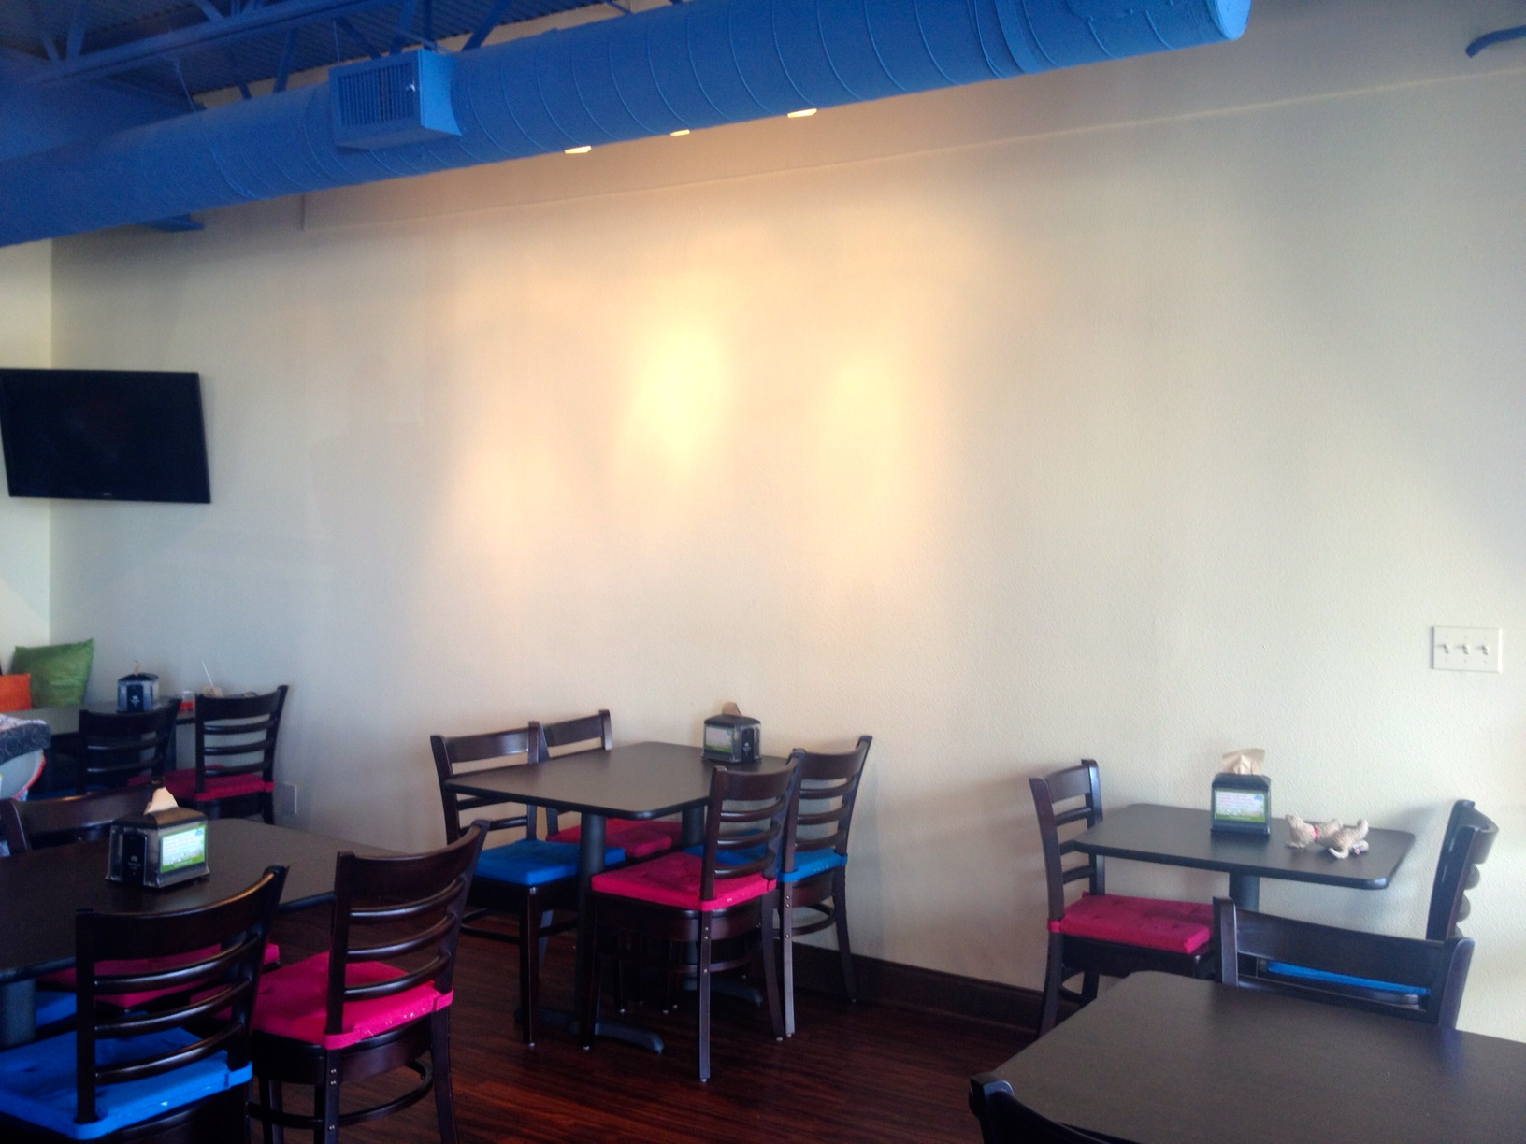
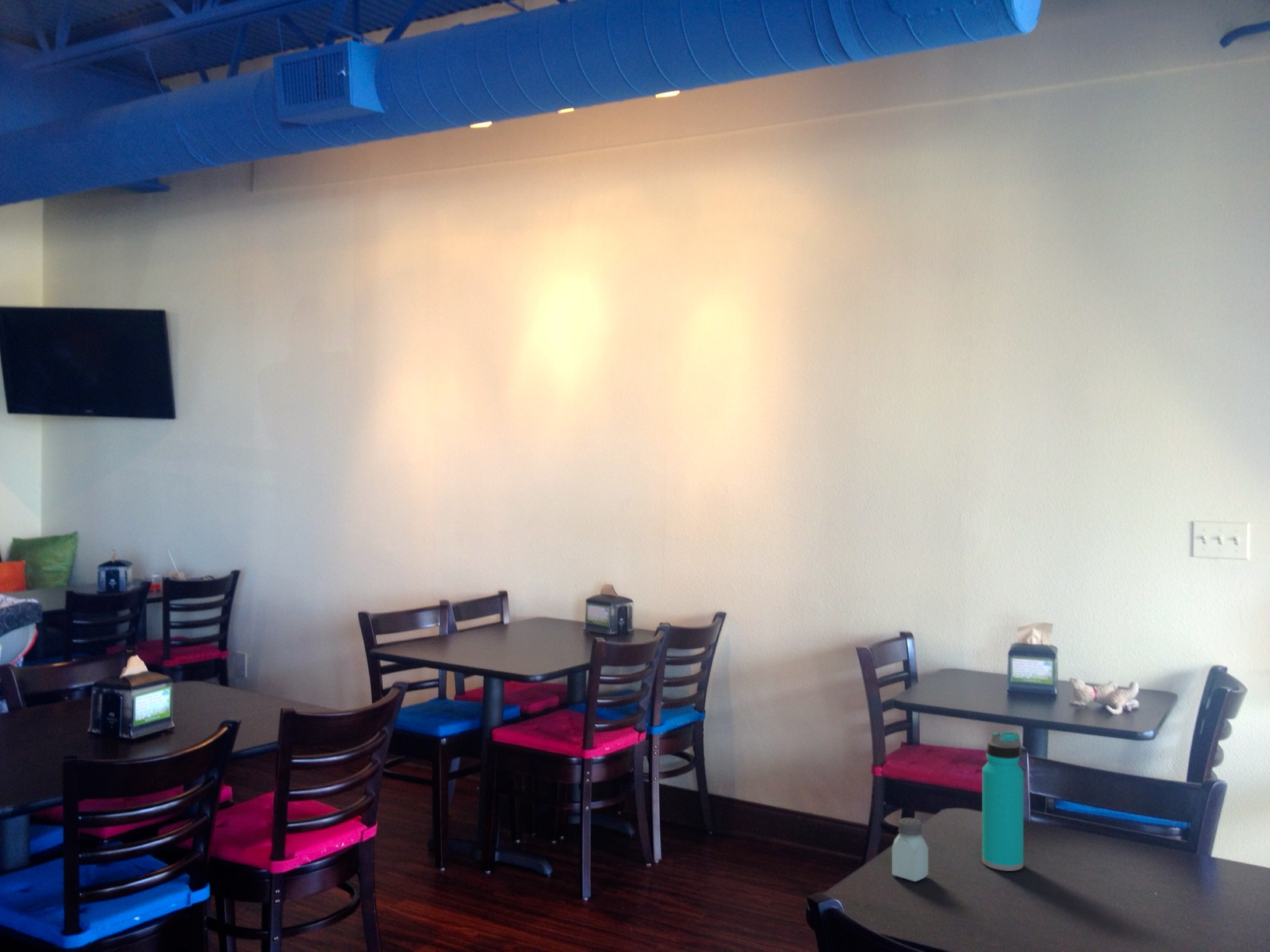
+ water bottle [981,731,1024,872]
+ saltshaker [891,817,929,883]
